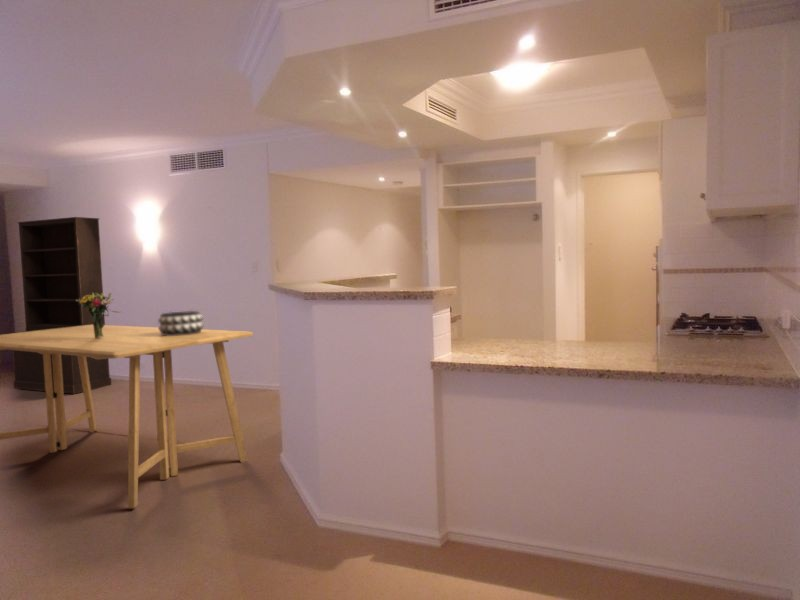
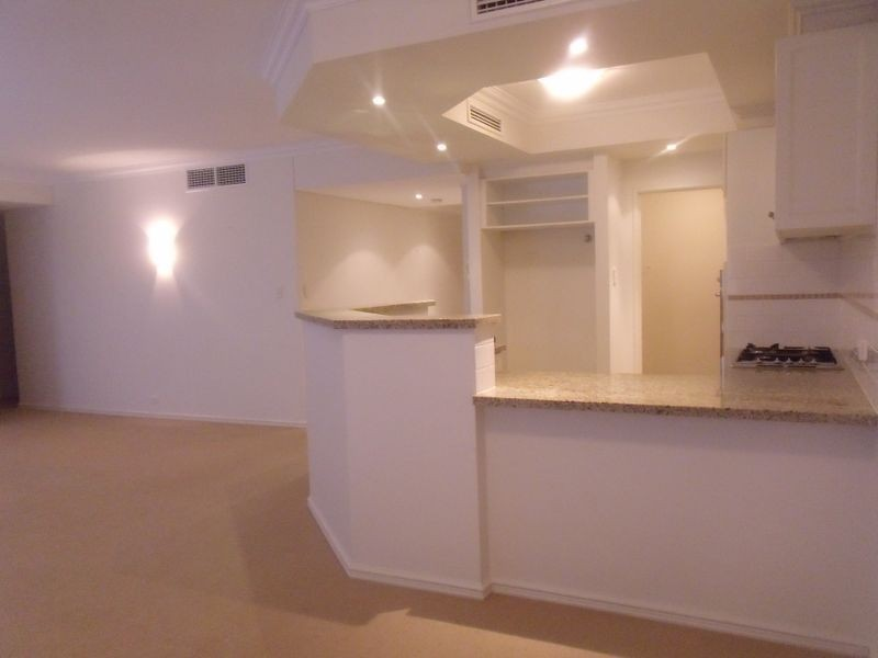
- decorative bowl [157,310,204,336]
- dining table [0,324,254,509]
- bookcase [10,216,112,395]
- bouquet [76,291,121,338]
